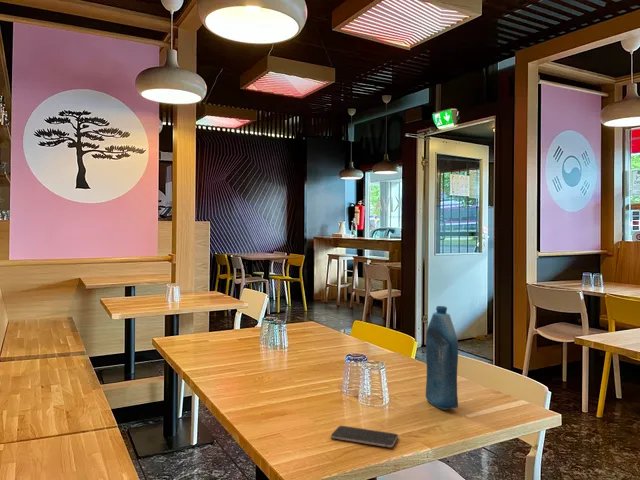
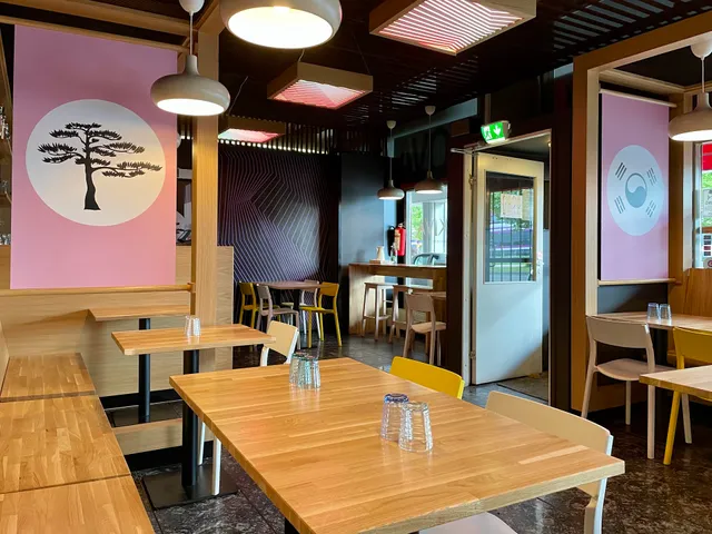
- bottle [425,305,459,411]
- smartphone [330,425,399,448]
